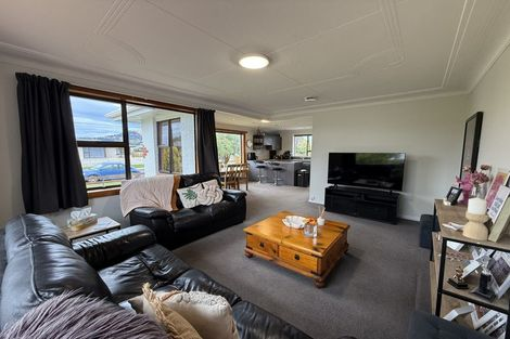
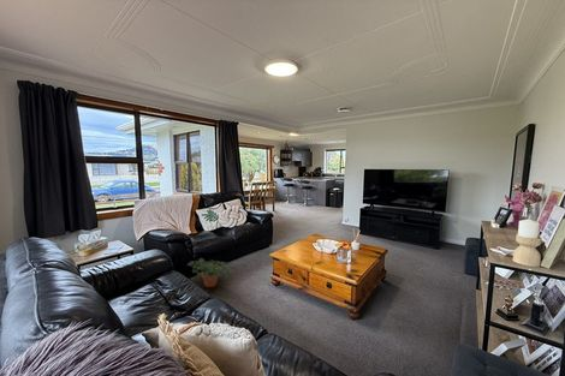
+ potted plant [186,257,234,288]
